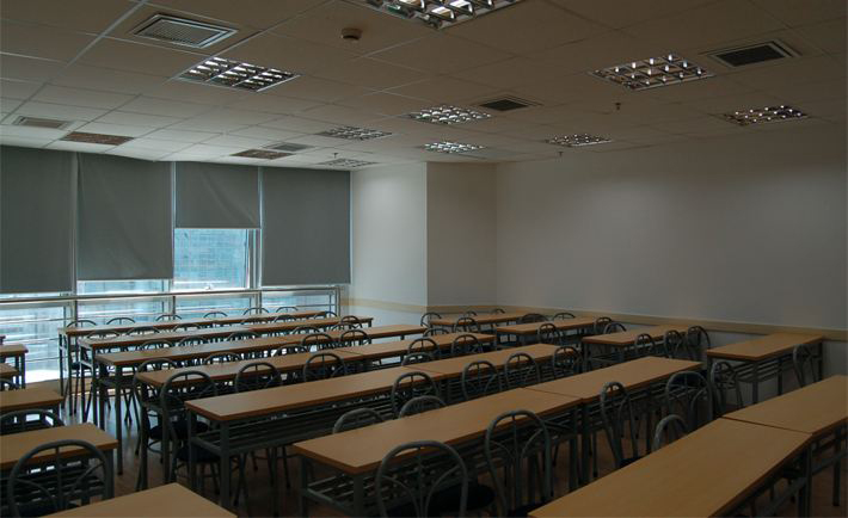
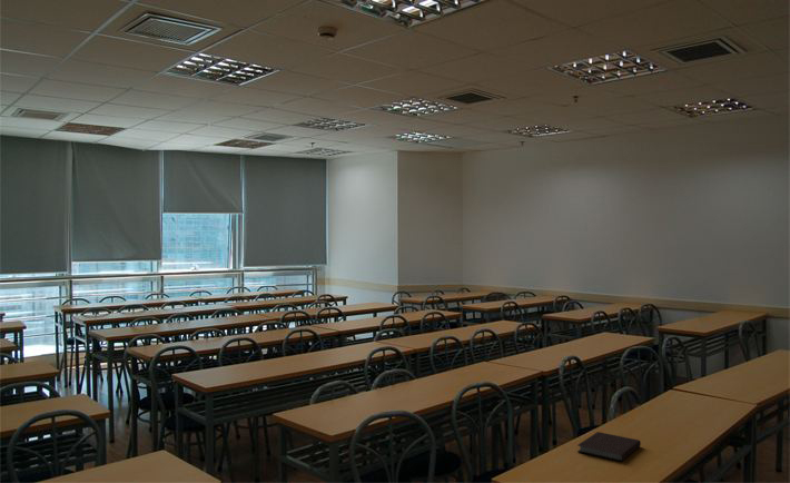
+ notebook [576,431,642,463]
